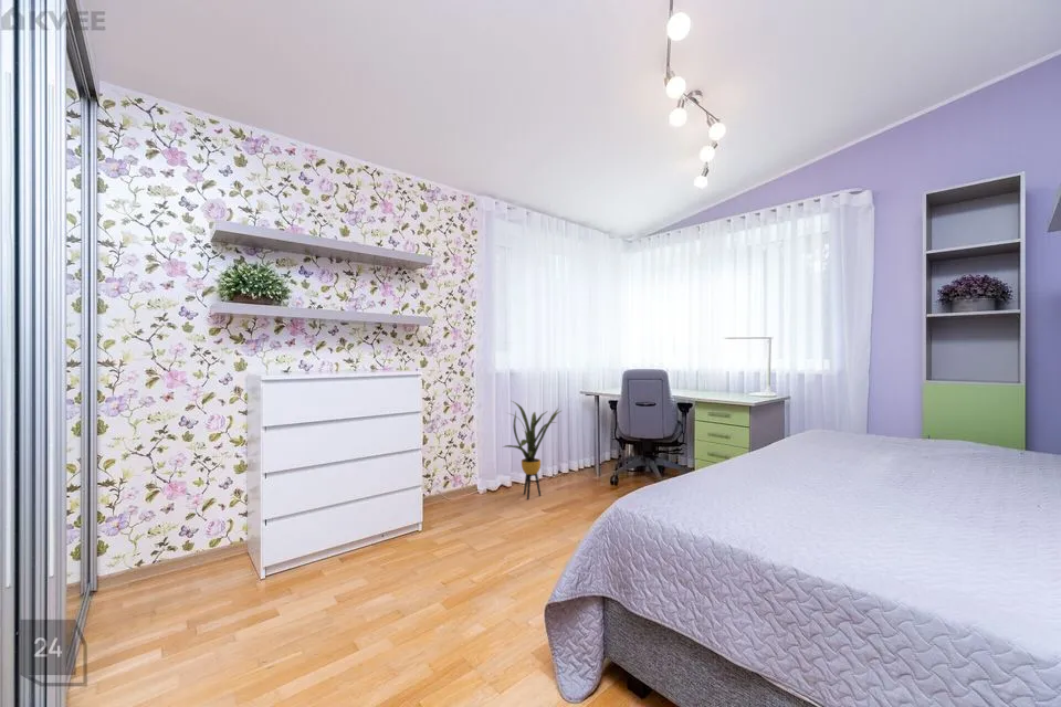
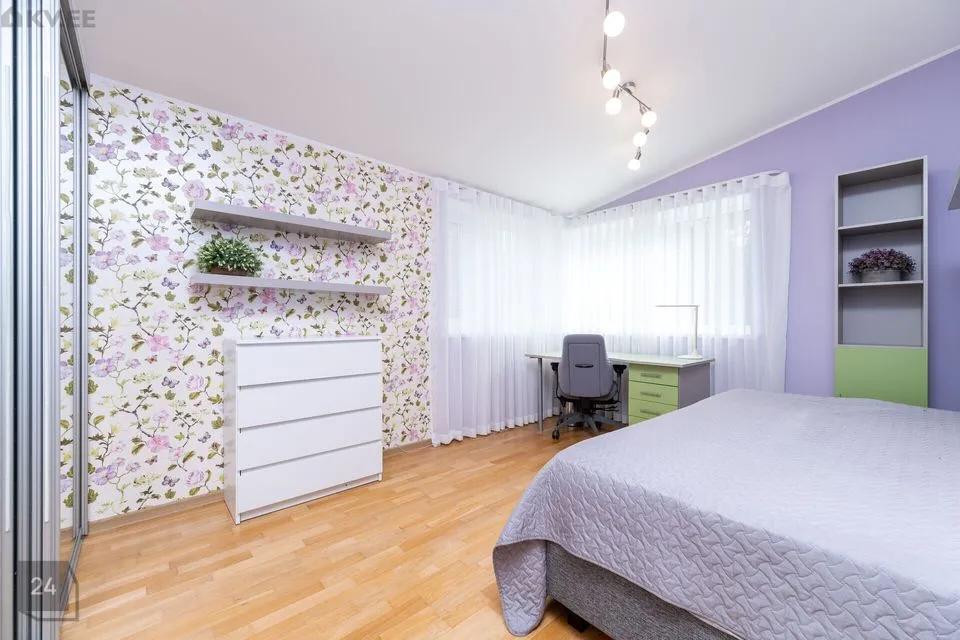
- house plant [502,400,561,500]
